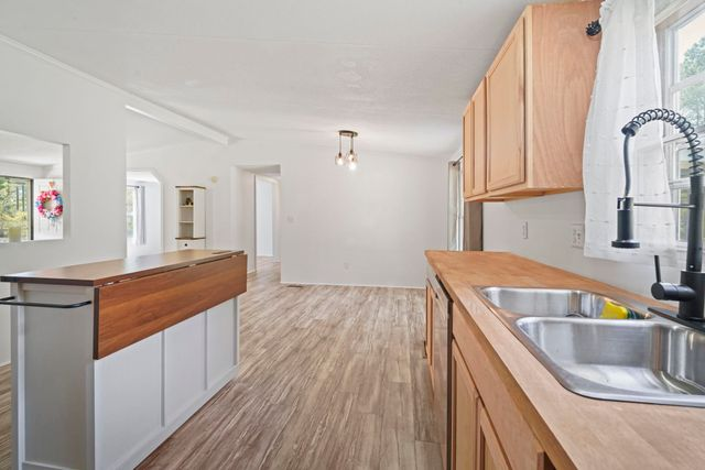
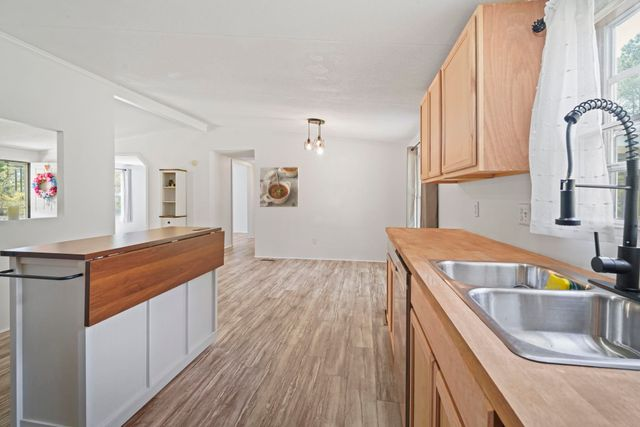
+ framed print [259,166,300,208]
